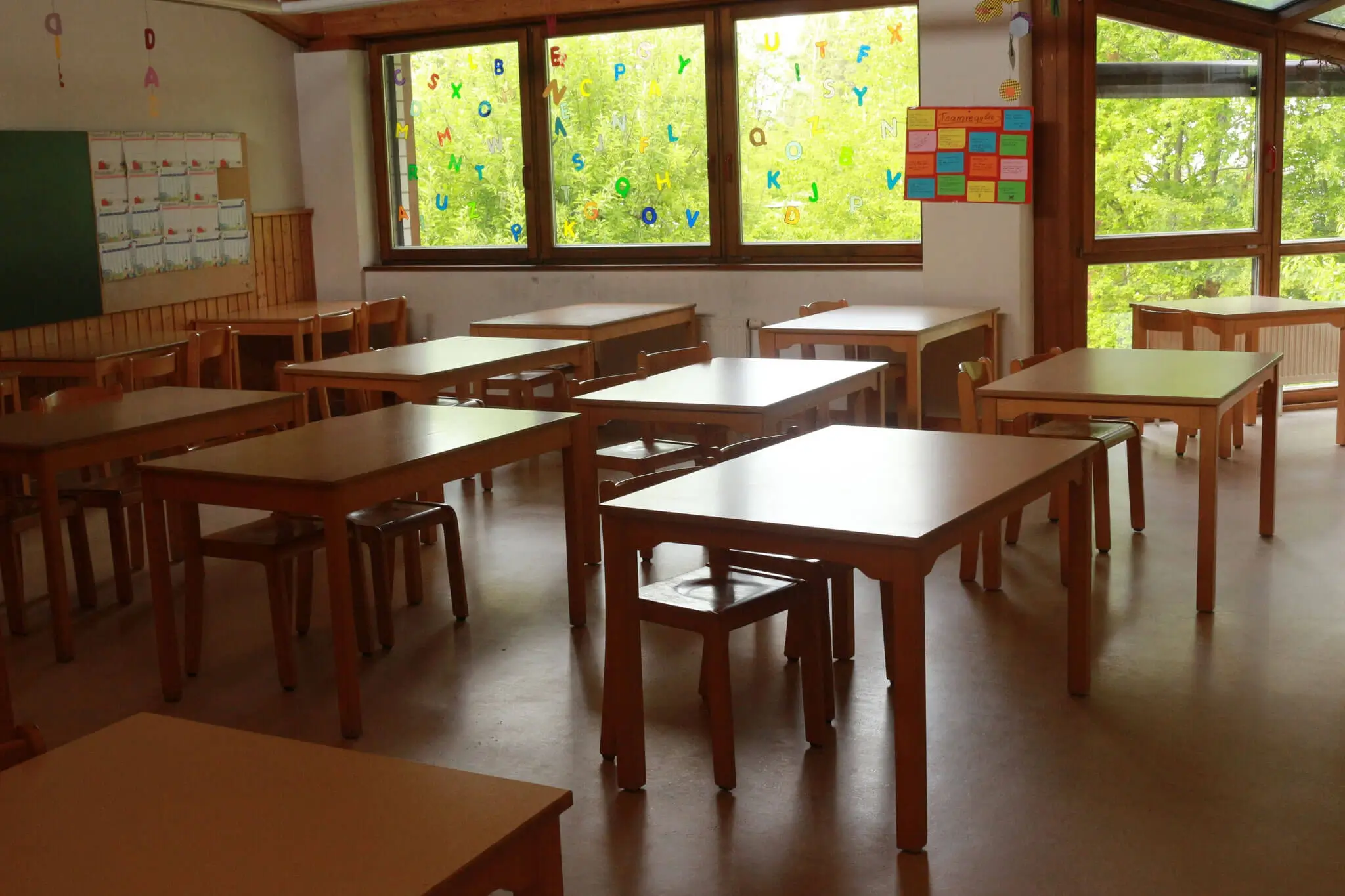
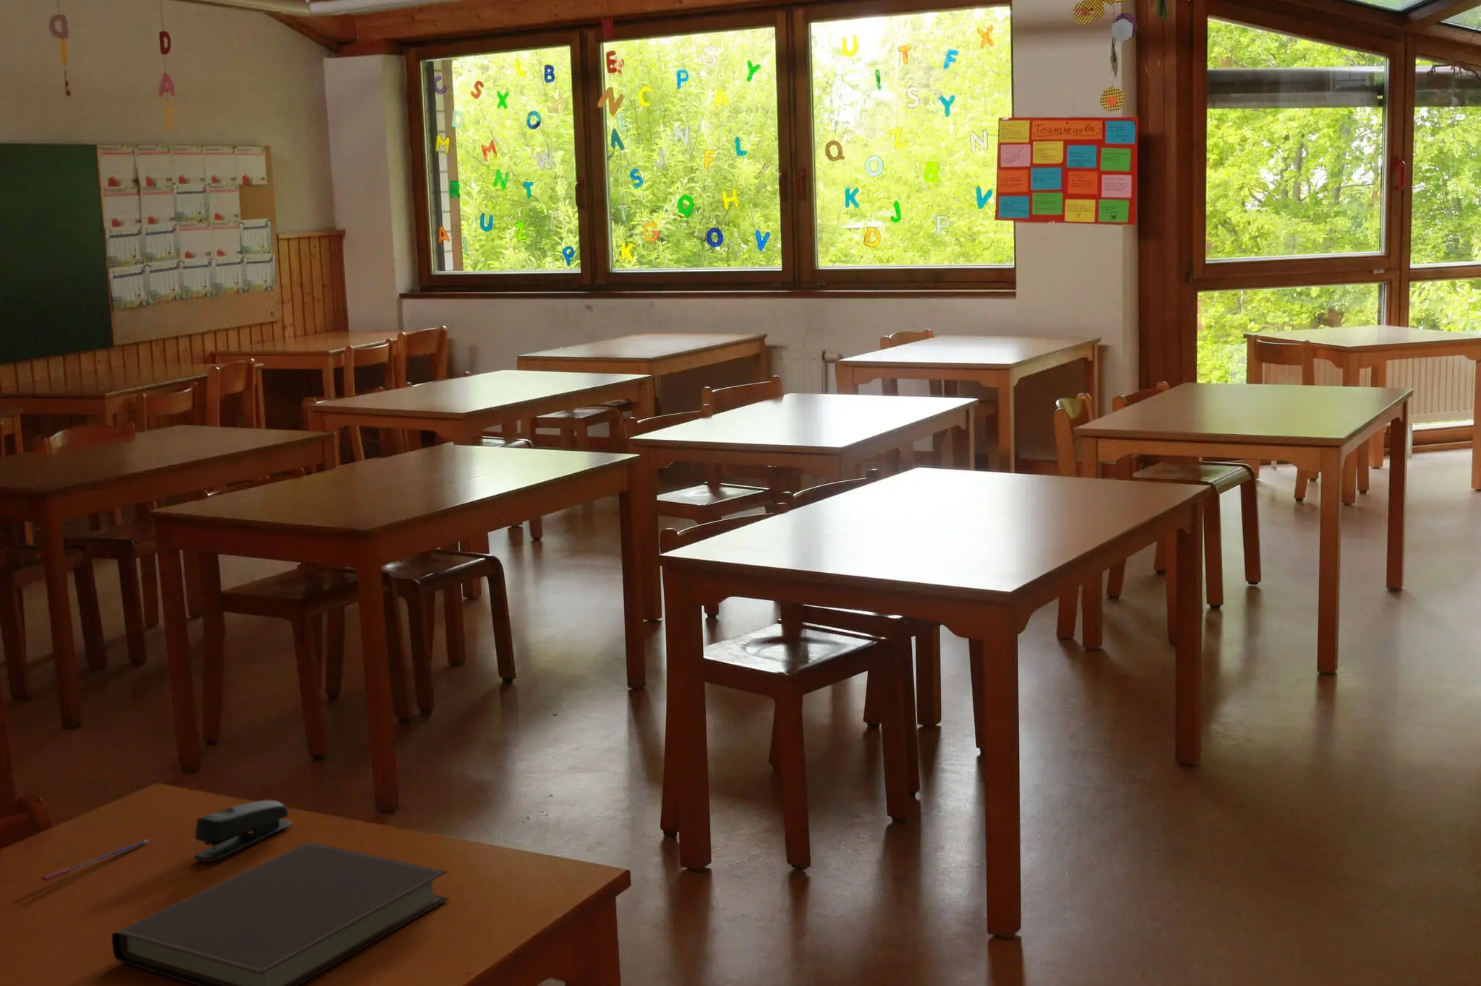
+ notebook [111,842,449,986]
+ pen [41,839,151,881]
+ stapler [194,800,293,863]
